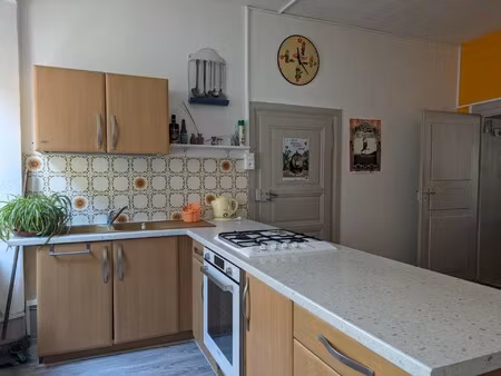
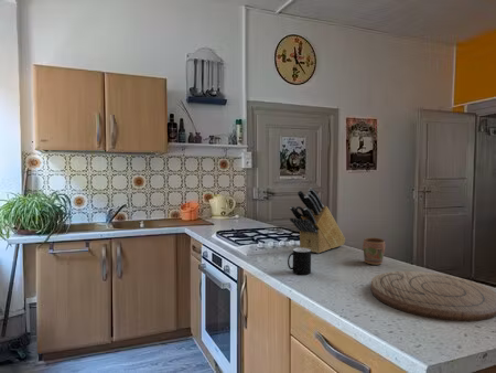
+ mug [362,236,387,266]
+ cup [287,247,312,276]
+ cutting board [370,270,496,322]
+ knife block [289,186,346,255]
